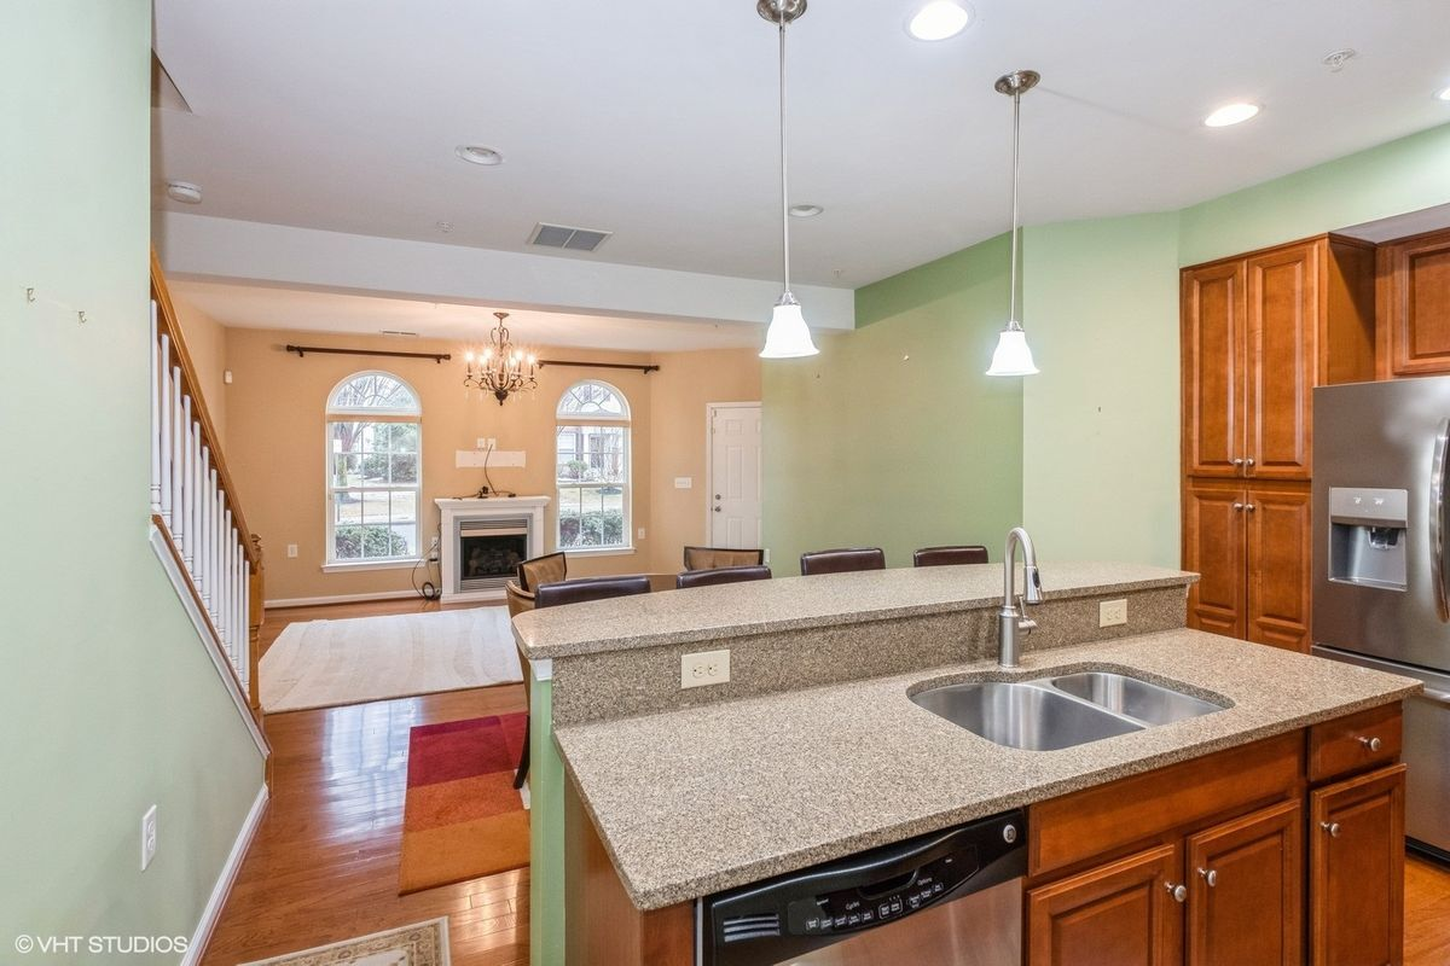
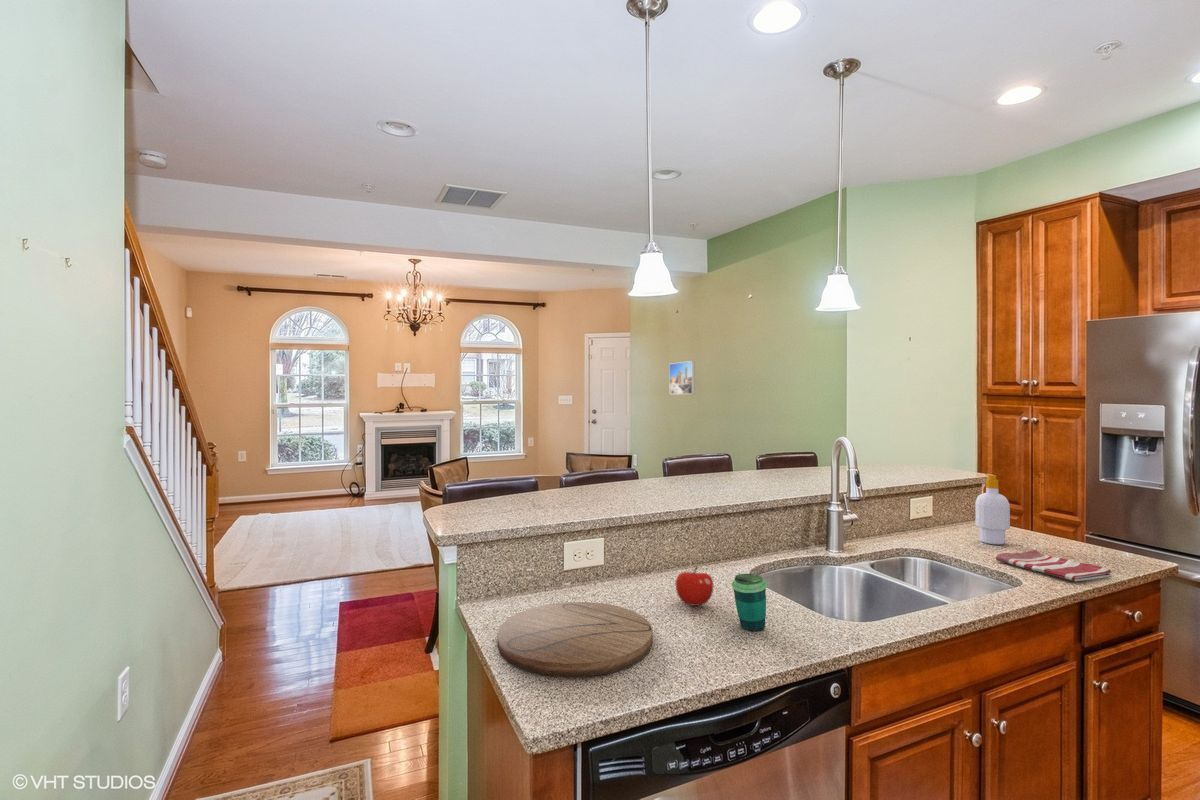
+ fruit [674,566,714,607]
+ cup [731,573,768,632]
+ cutting board [496,601,654,678]
+ dish towel [995,549,1113,582]
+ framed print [668,360,696,395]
+ soap bottle [974,473,1011,545]
